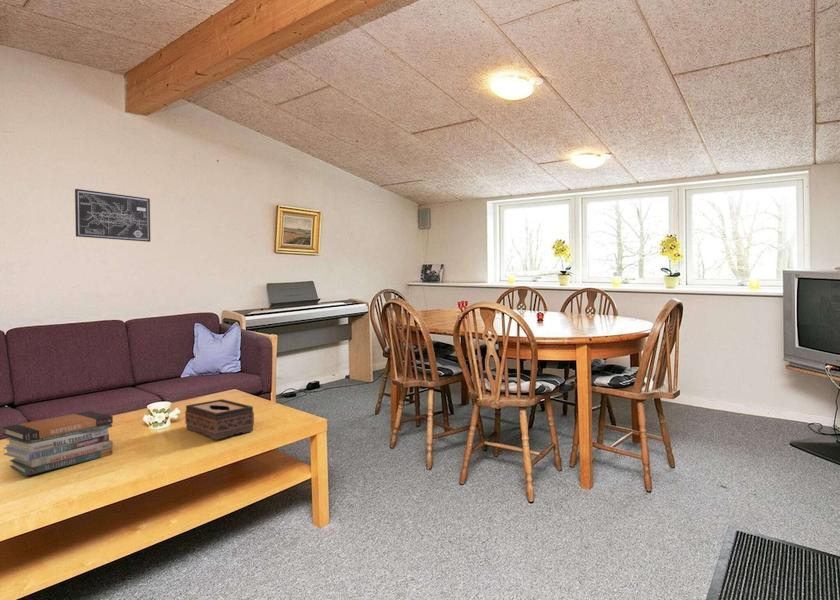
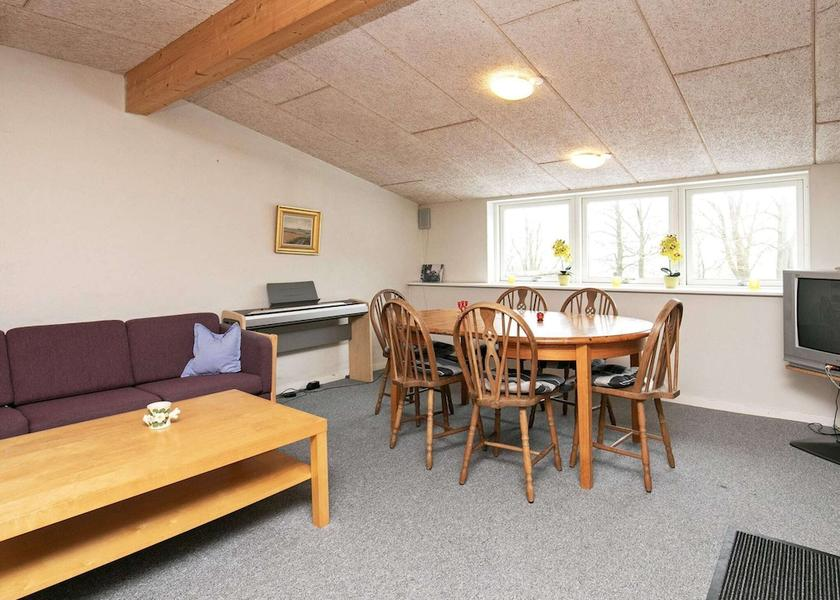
- book stack [1,410,114,477]
- wall art [74,188,151,243]
- tissue box [184,398,255,441]
